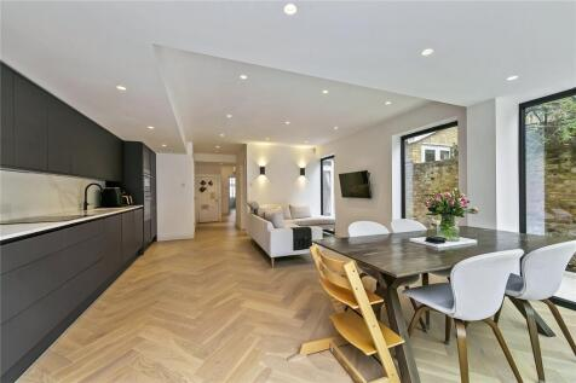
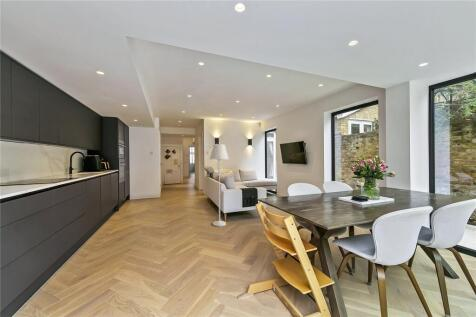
+ floor lamp [209,143,230,227]
